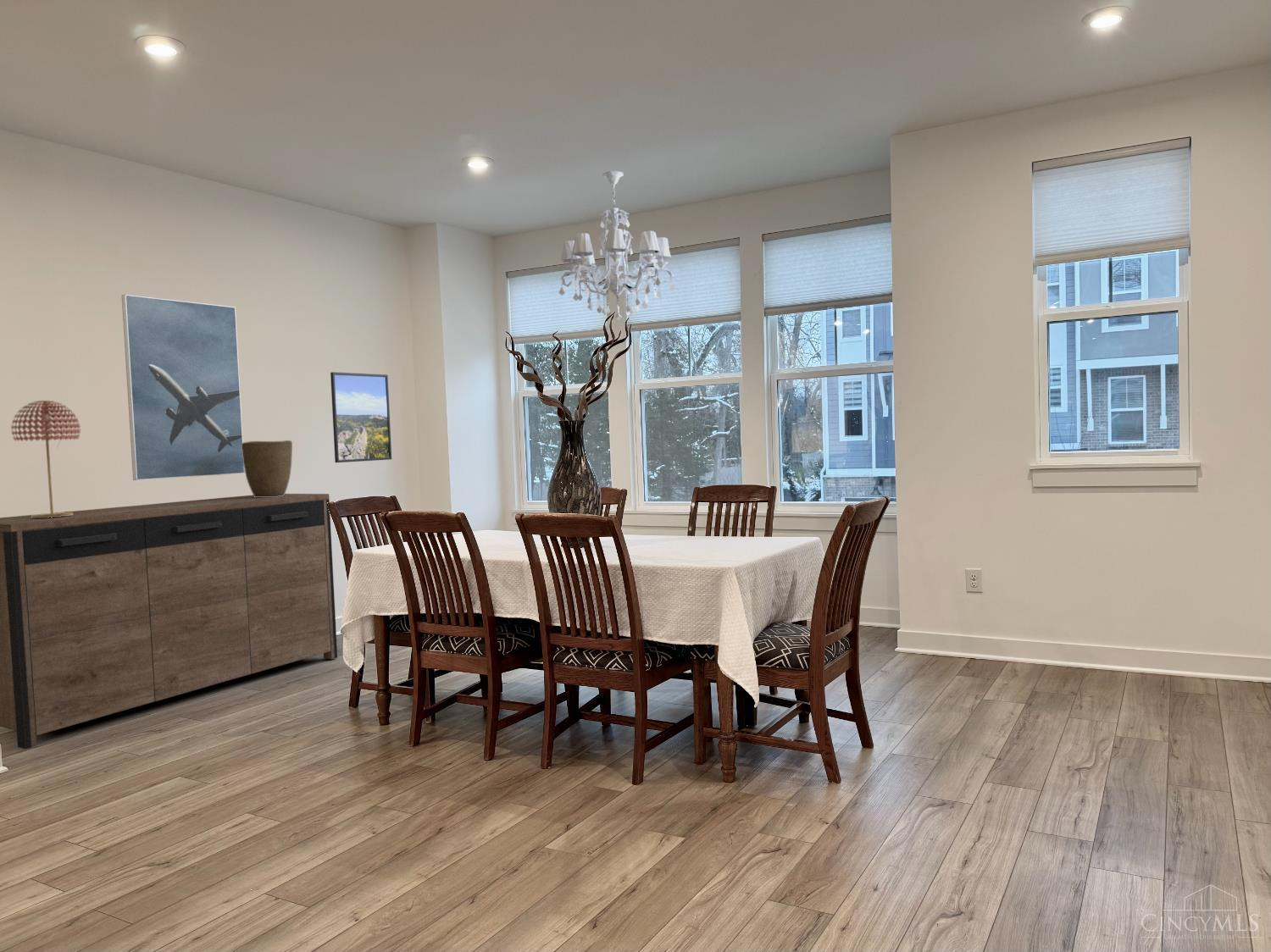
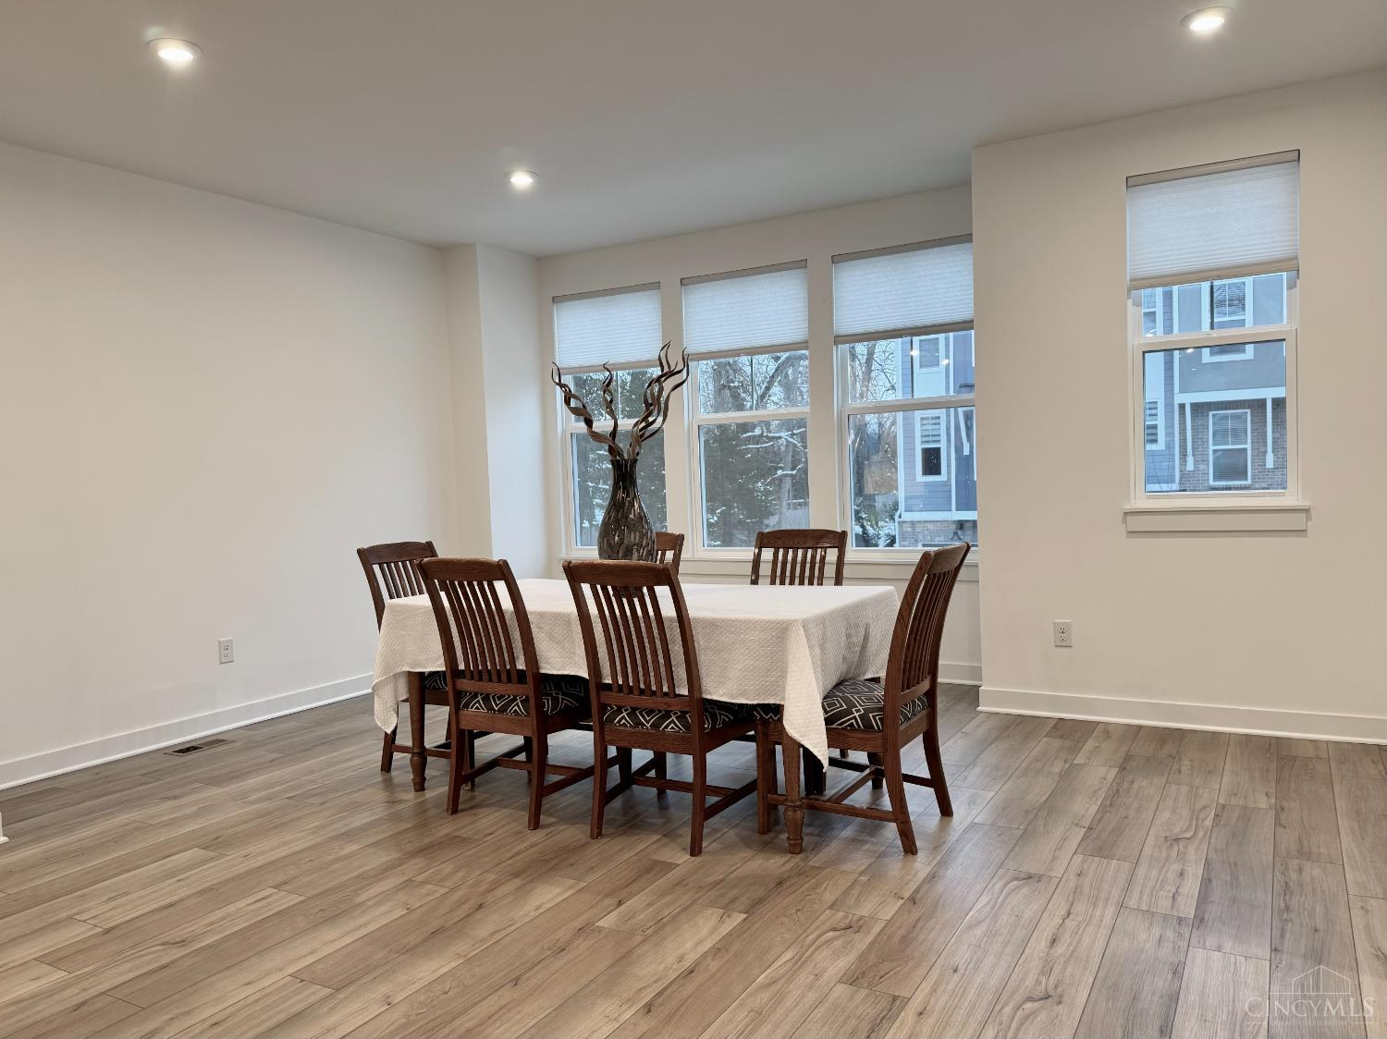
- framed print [121,294,245,481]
- chandelier [558,170,677,321]
- sideboard [0,493,338,750]
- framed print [330,371,392,463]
- vase [241,440,293,497]
- table lamp [10,400,81,518]
